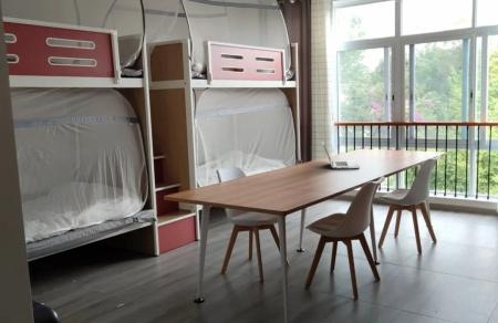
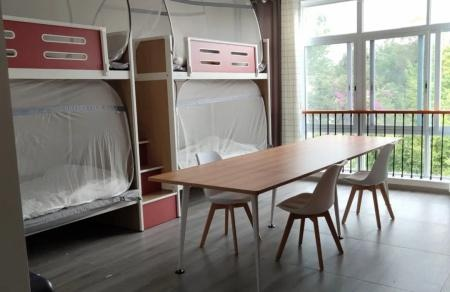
- laptop [321,139,361,170]
